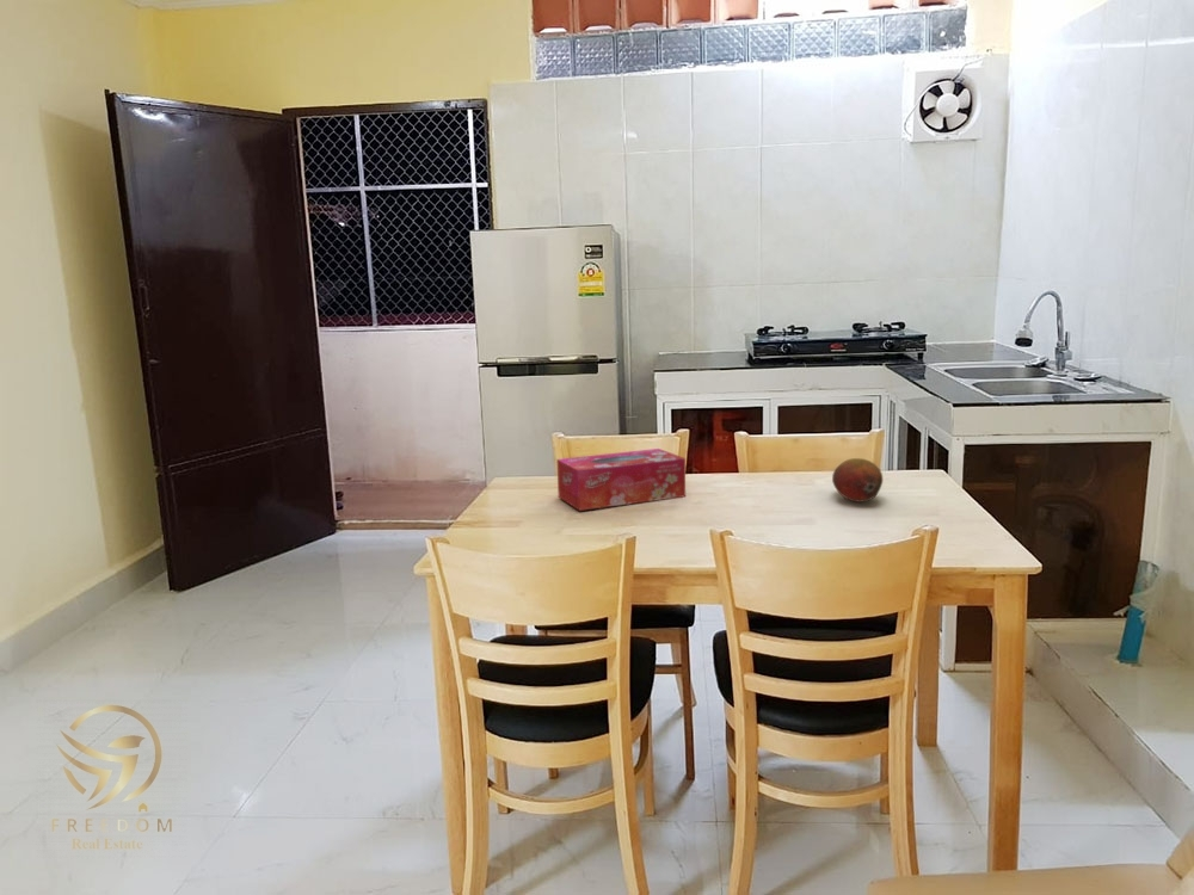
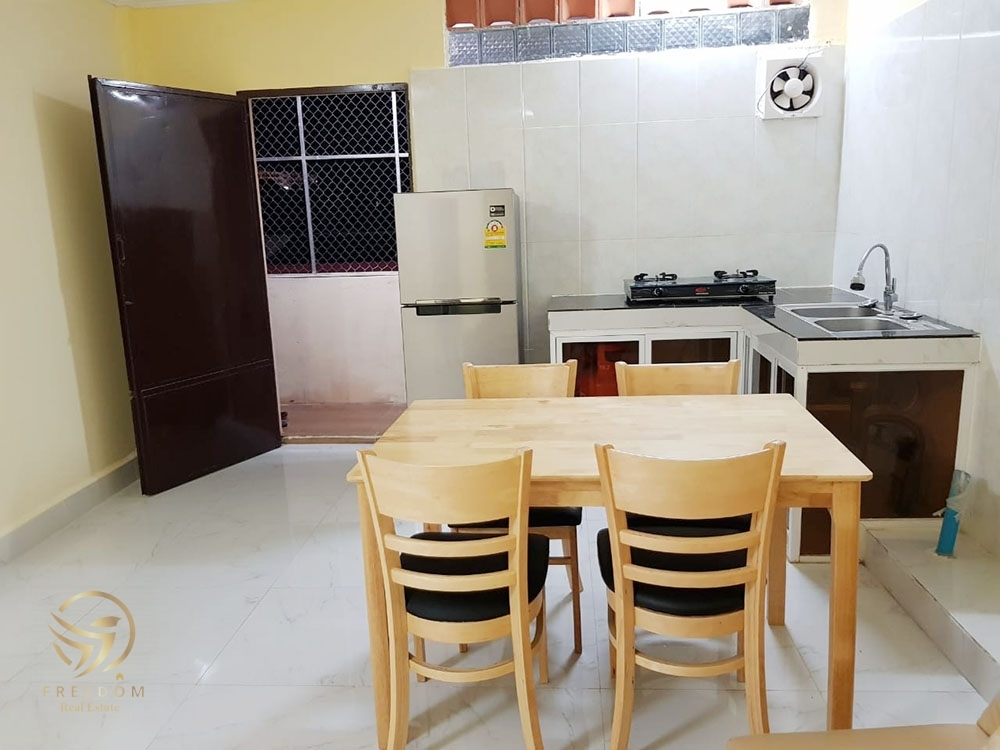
- fruit [831,457,884,504]
- tissue box [555,448,687,512]
